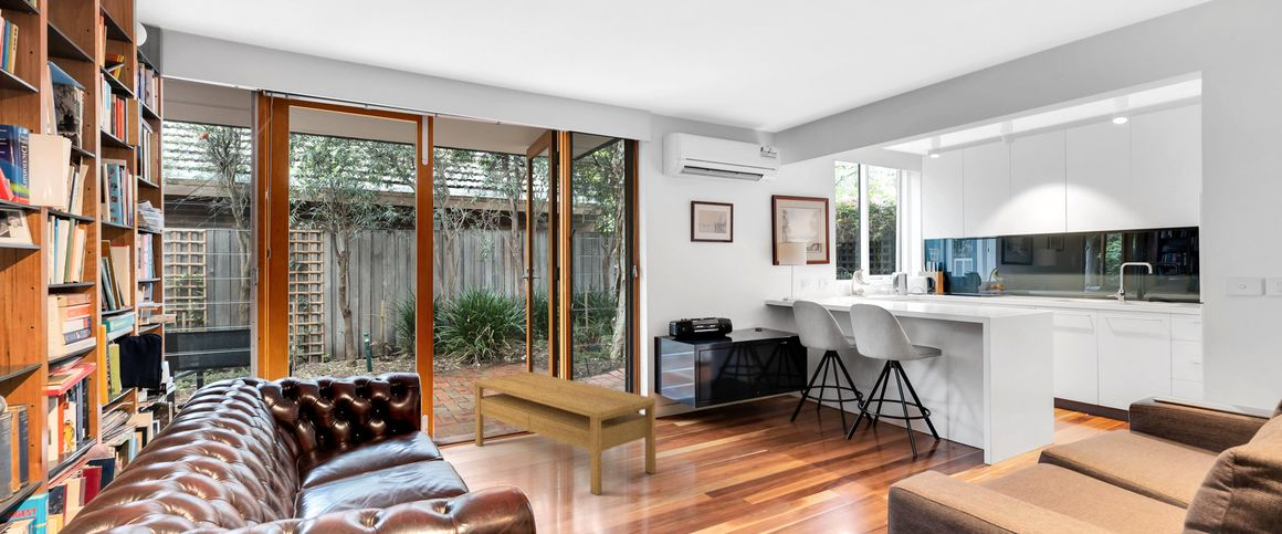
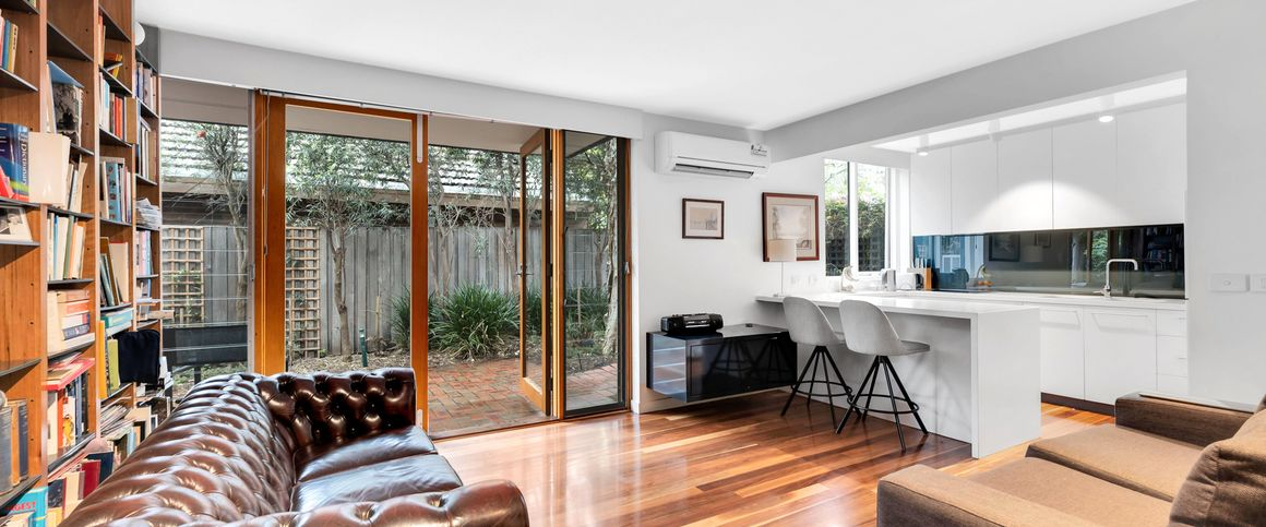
- coffee table [473,370,656,496]
